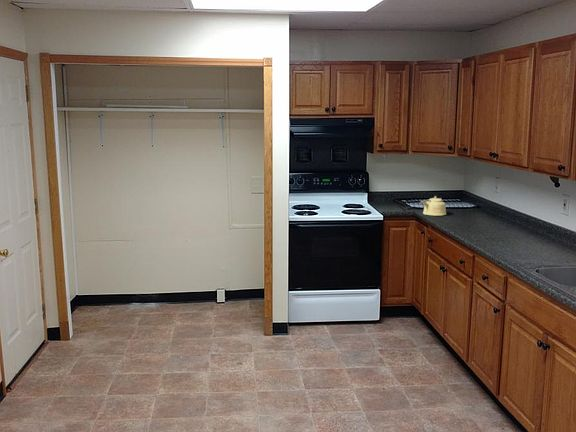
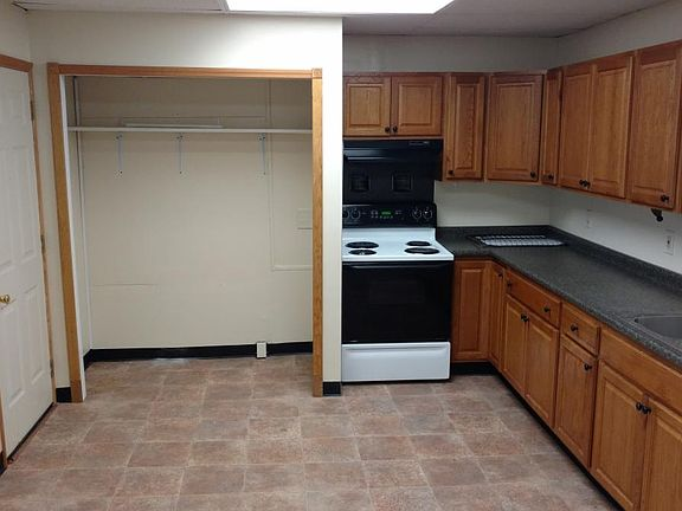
- kettle [419,195,447,216]
